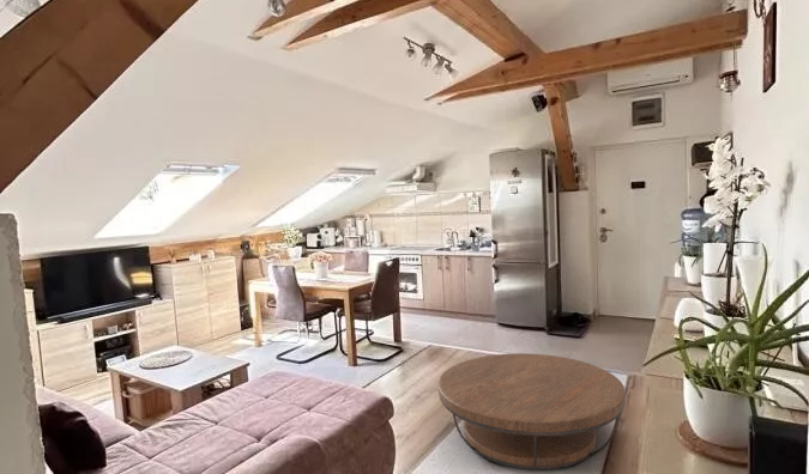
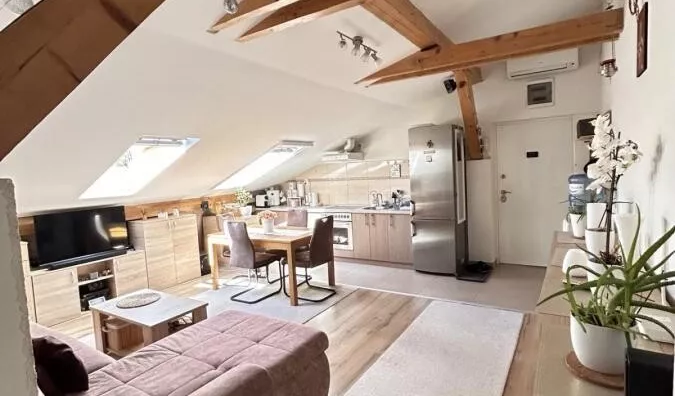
- coffee table [436,352,627,472]
